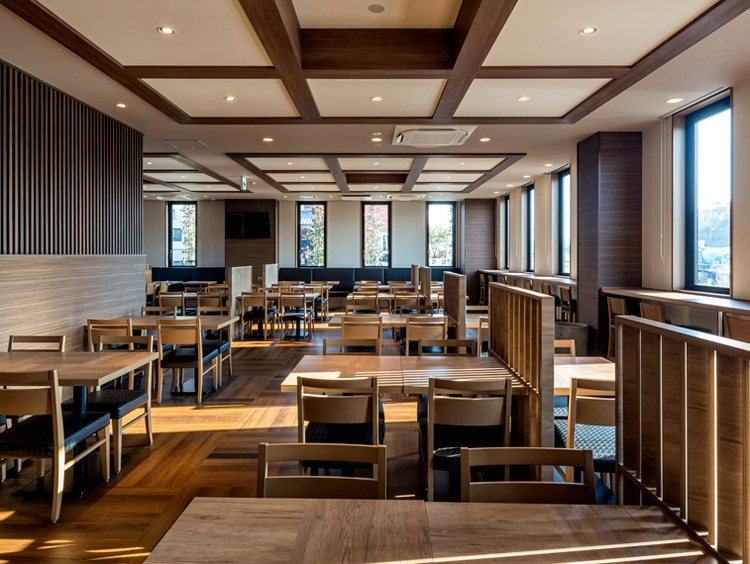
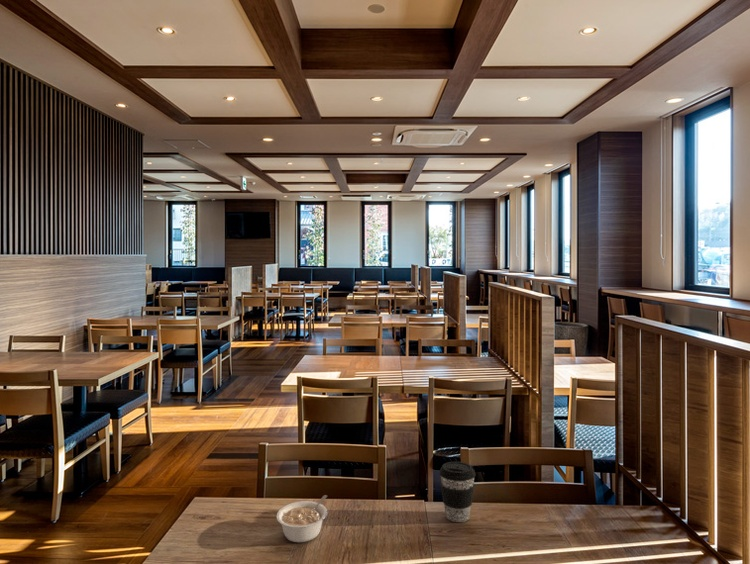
+ coffee cup [439,461,476,523]
+ legume [275,494,328,543]
